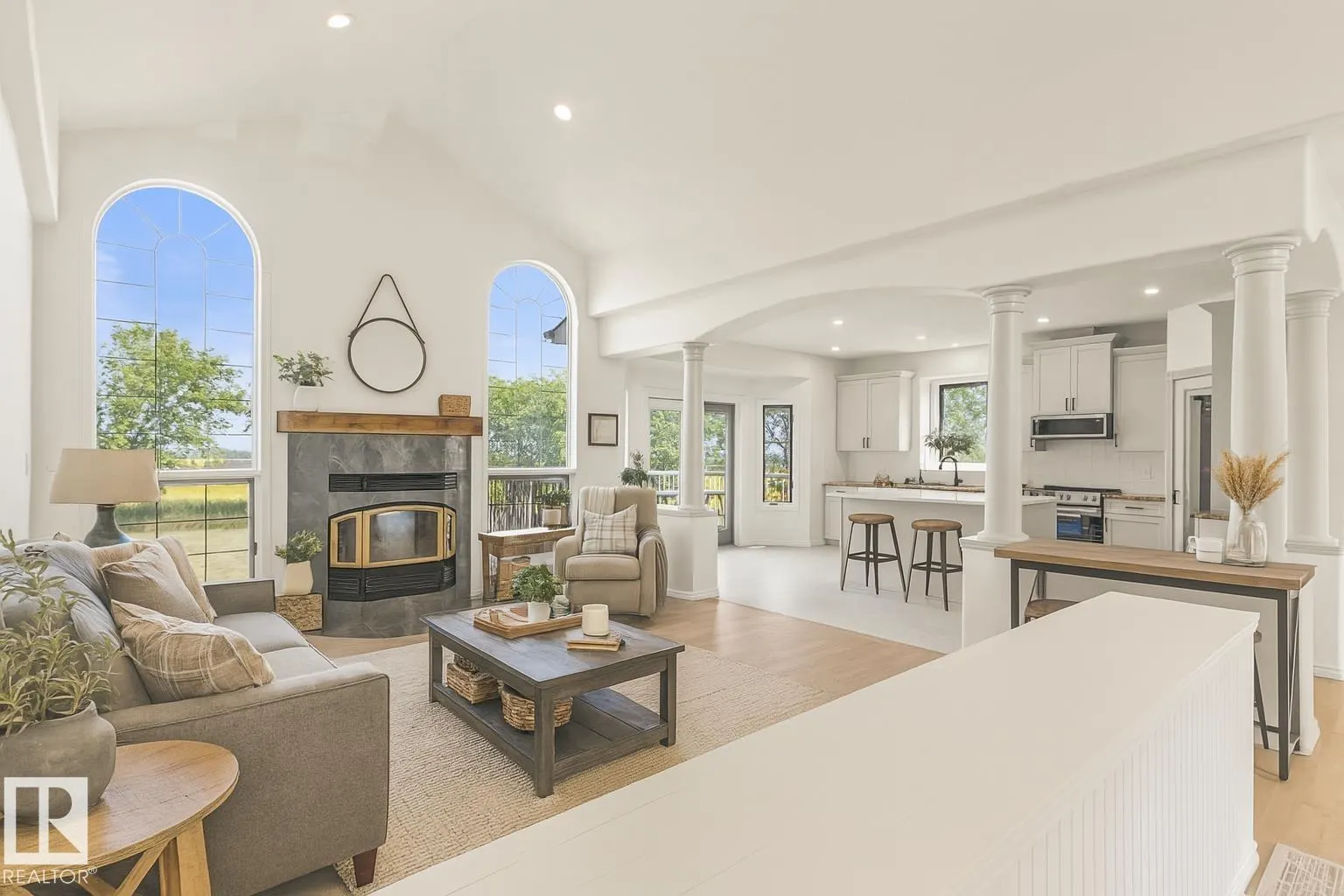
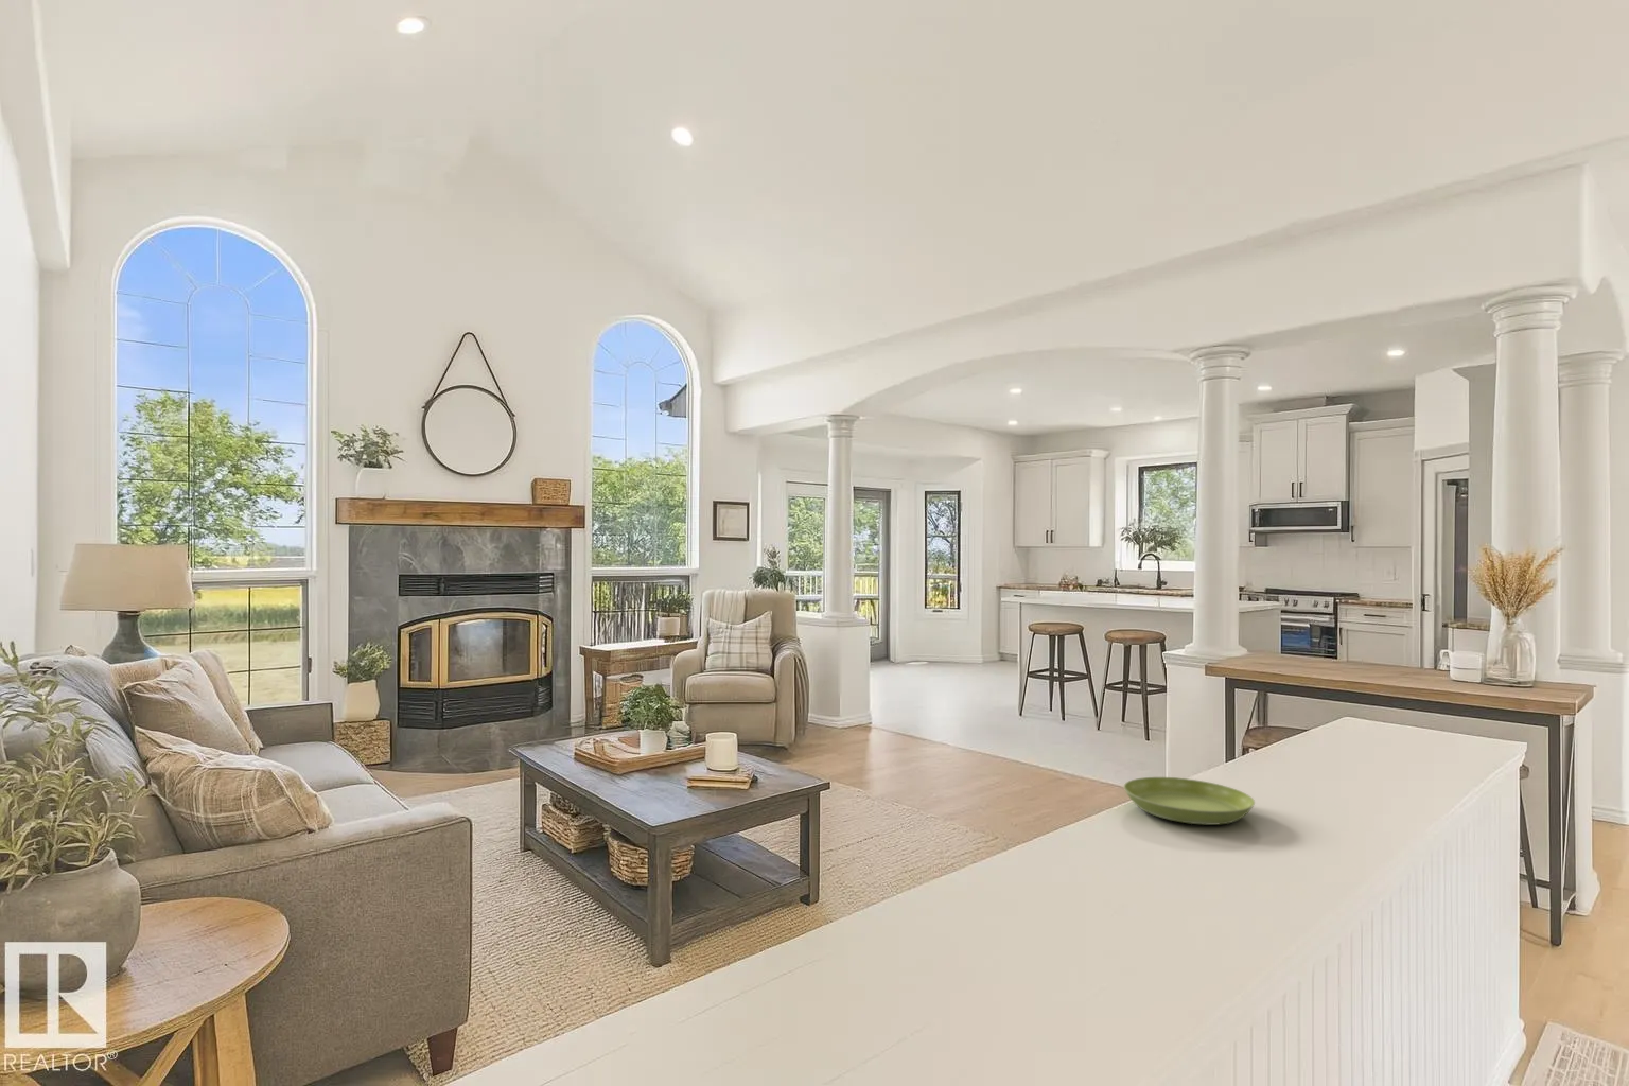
+ saucer [1124,777,1256,827]
